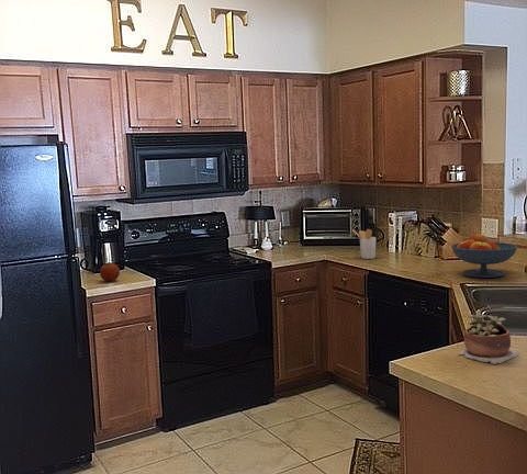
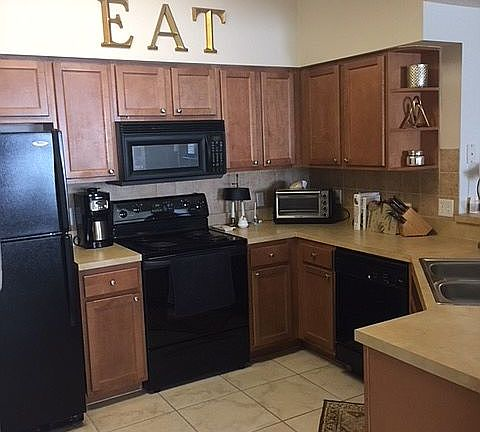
- succulent plant [456,311,520,365]
- utensil holder [351,228,377,260]
- fruit [99,261,121,282]
- fruit bowl [450,233,518,279]
